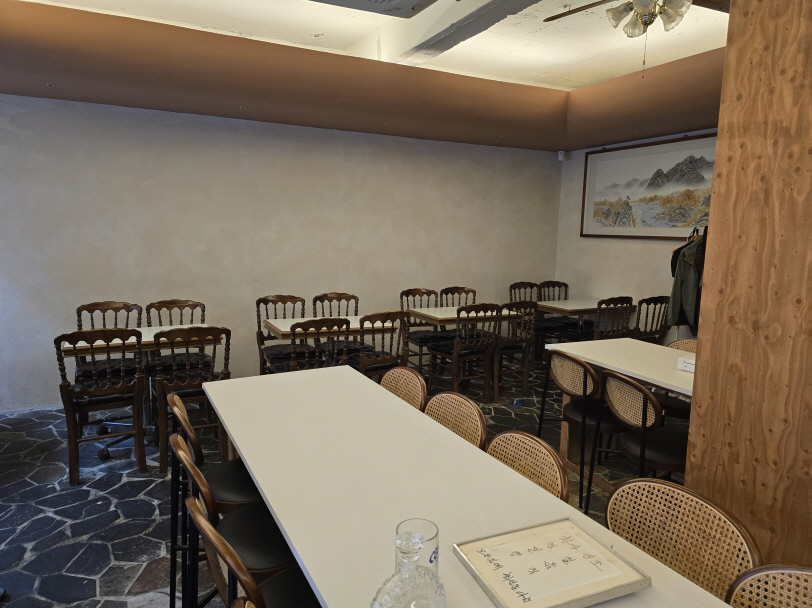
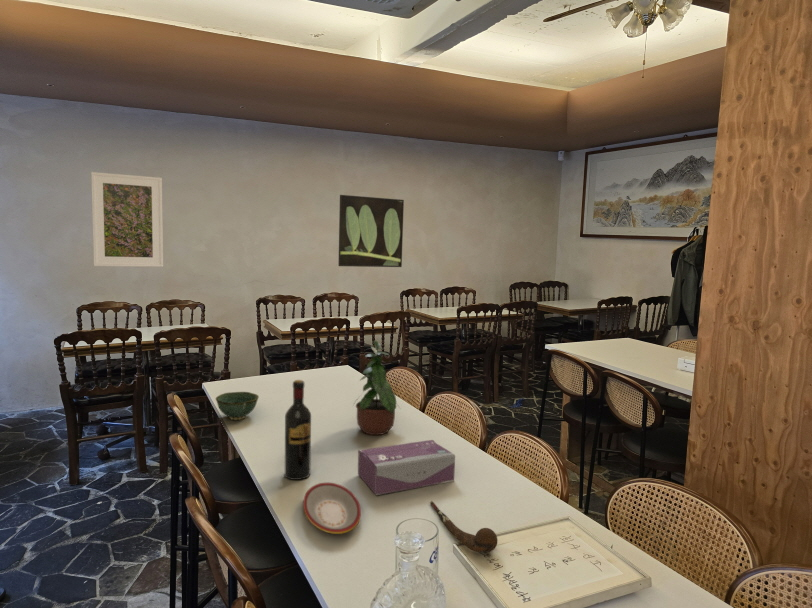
+ bowl [215,391,260,421]
+ wine bottle [284,379,312,481]
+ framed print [90,171,164,268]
+ plate [302,481,362,535]
+ potted plant [352,339,401,436]
+ tissue box [357,439,456,496]
+ spoon [429,500,498,553]
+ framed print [337,194,405,268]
